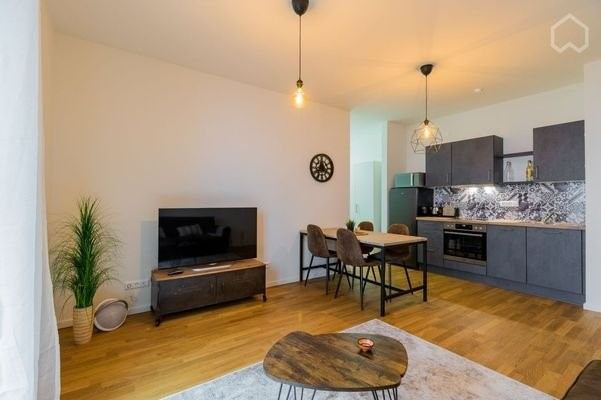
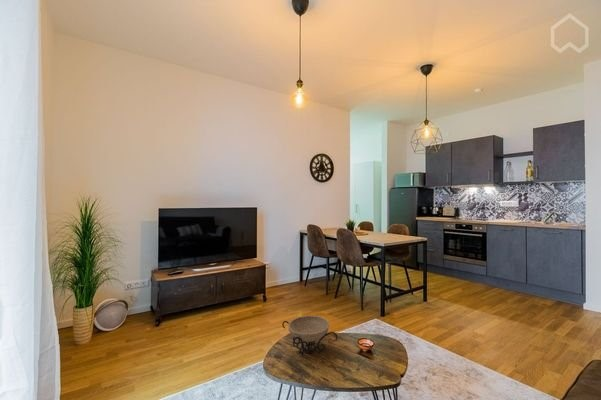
+ decorative bowl [281,315,339,358]
